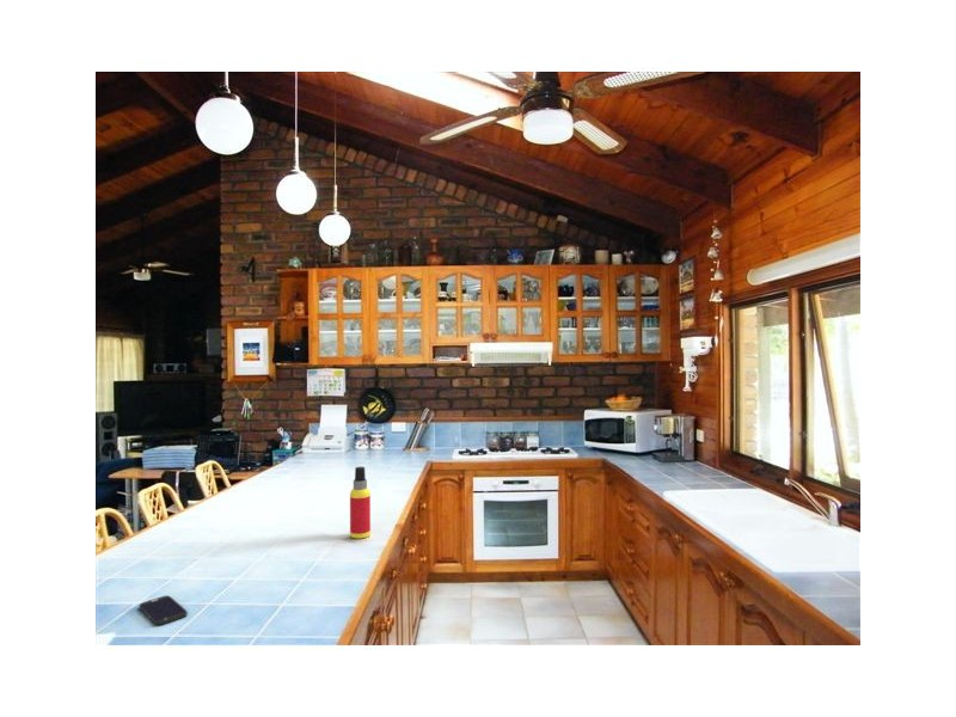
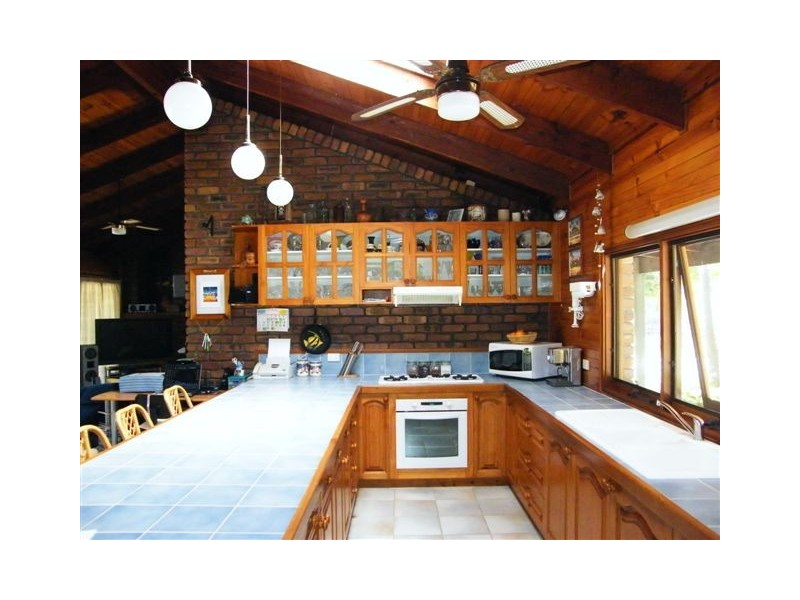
- smartphone [139,594,189,626]
- spray bottle [349,466,372,540]
